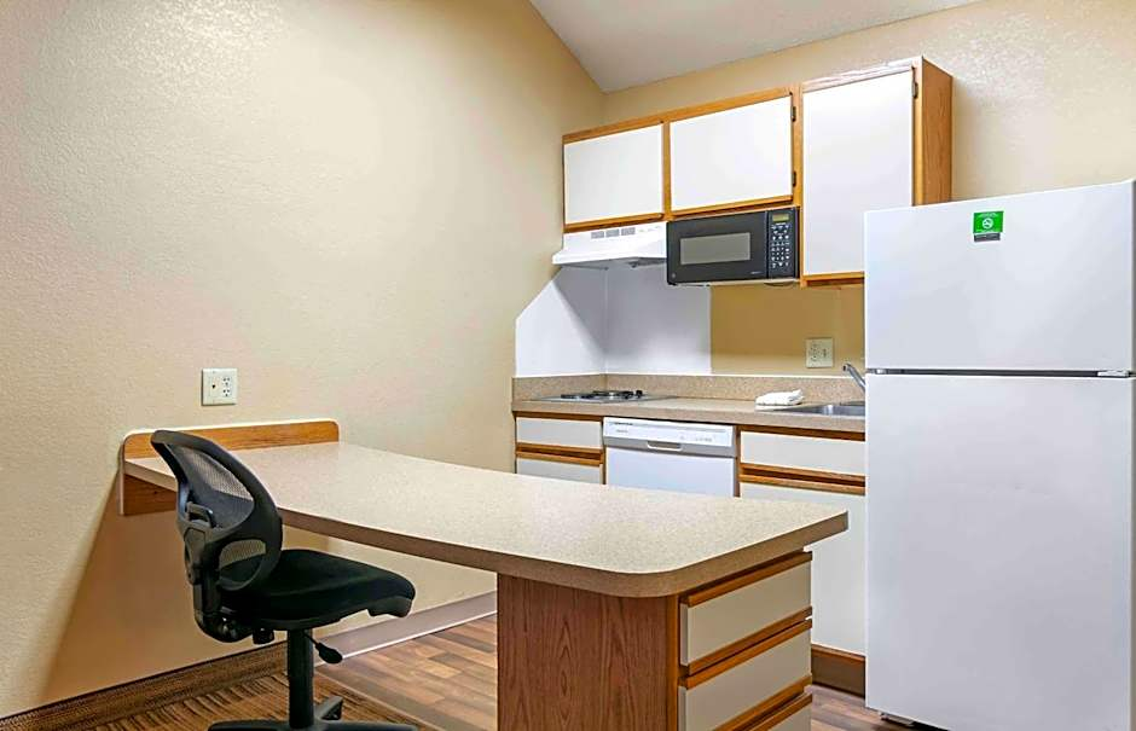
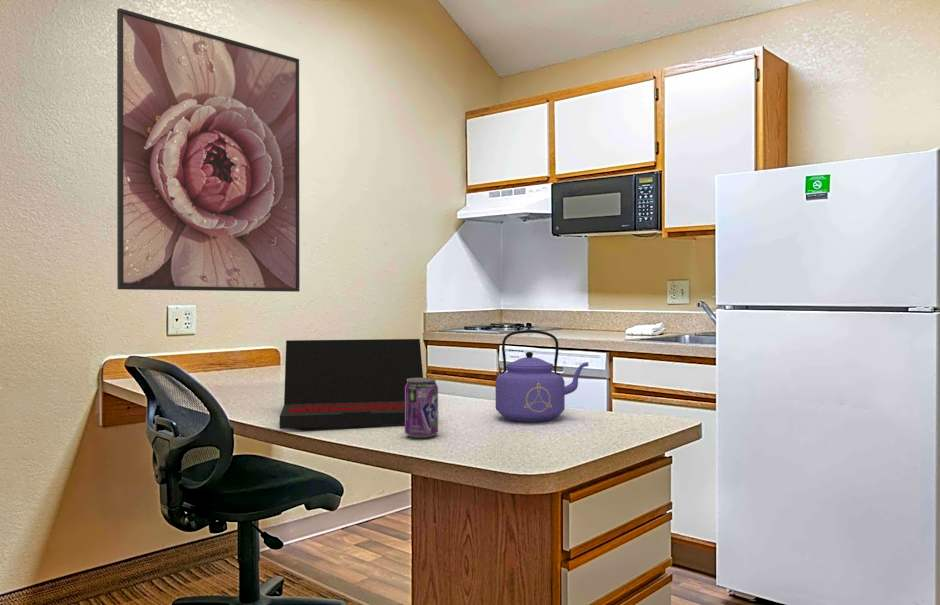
+ beverage can [404,377,439,439]
+ kettle [495,329,589,423]
+ laptop [279,338,424,430]
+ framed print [116,7,301,293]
